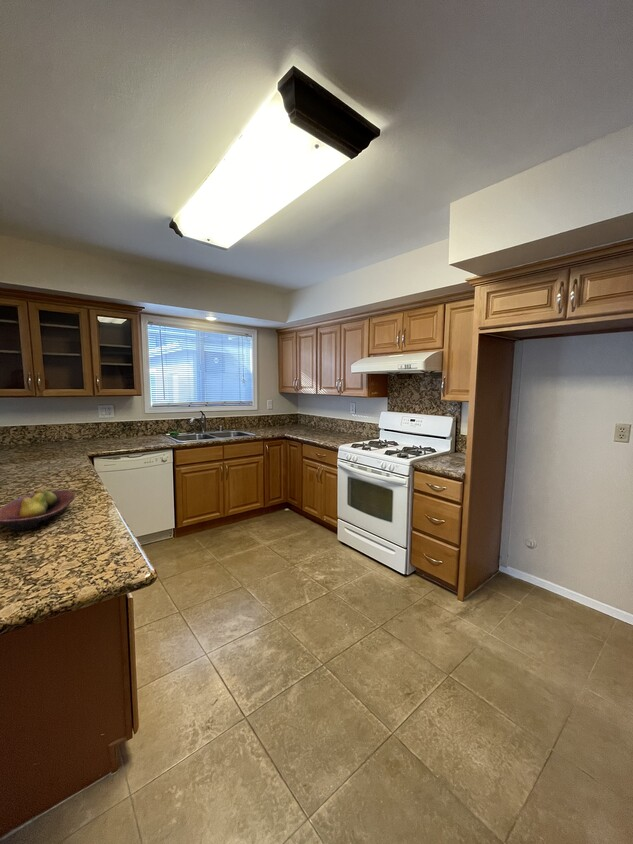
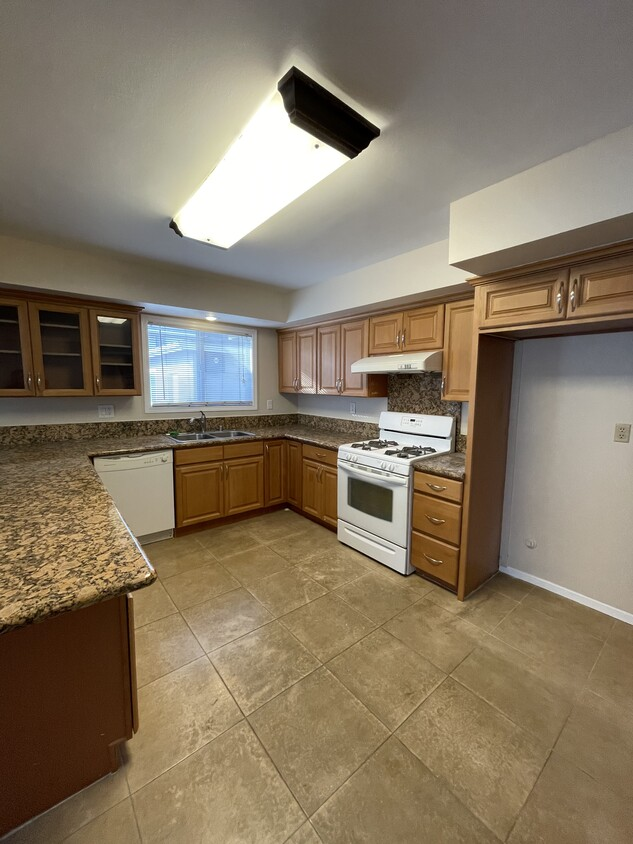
- fruit bowl [0,488,76,532]
